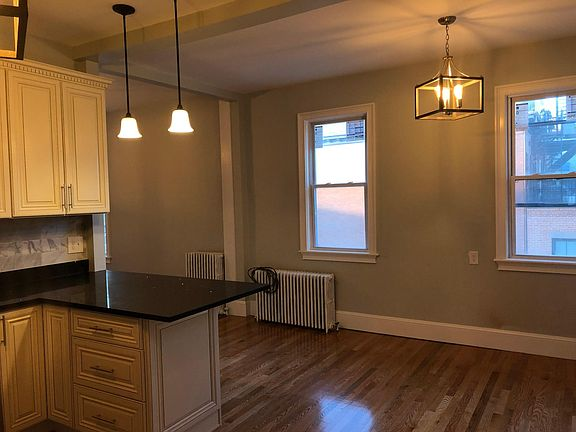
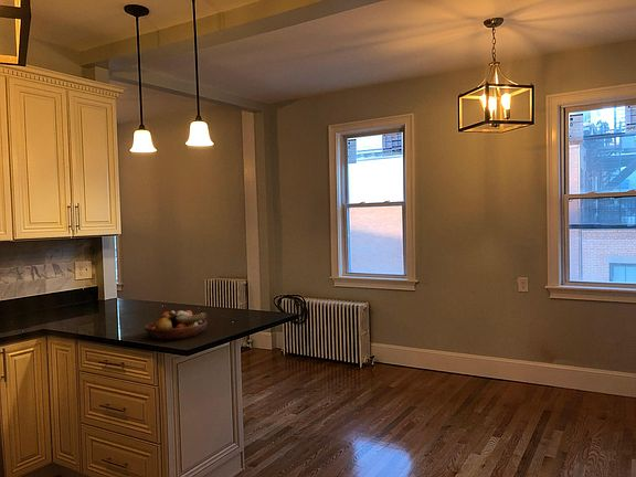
+ fruit bowl [144,309,208,341]
